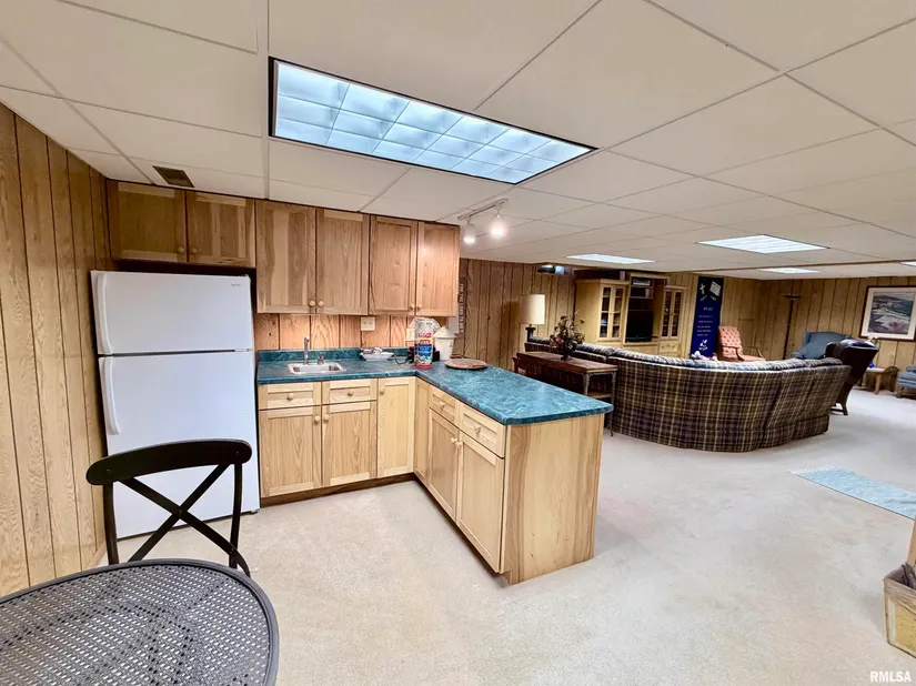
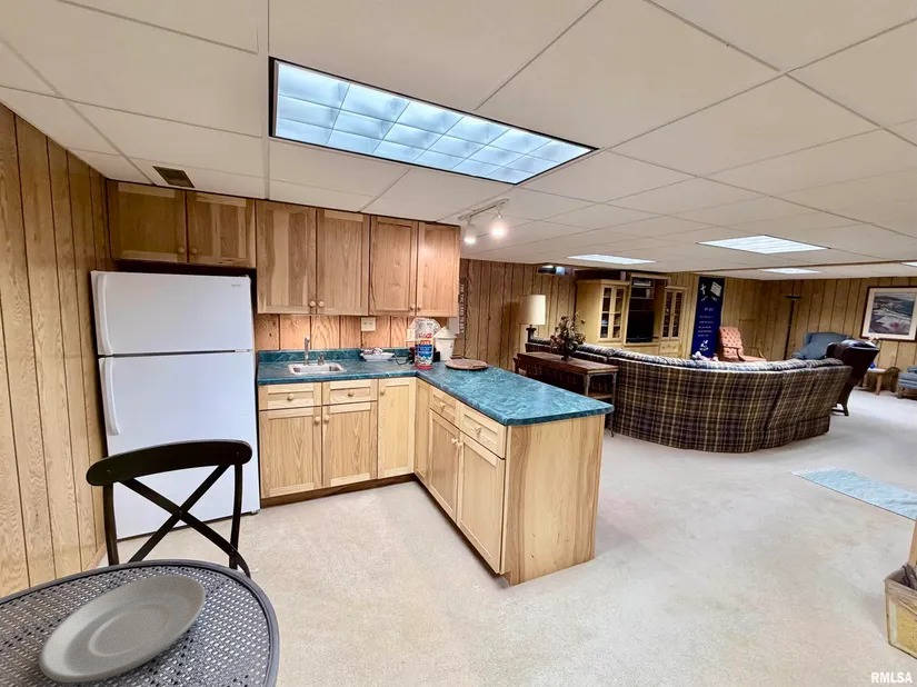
+ plate [38,574,207,684]
